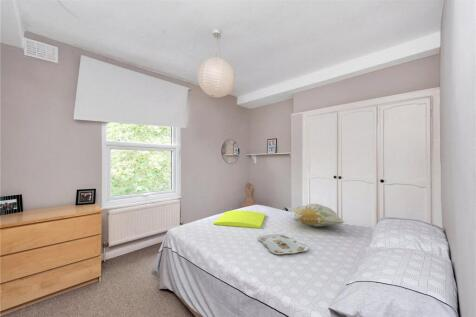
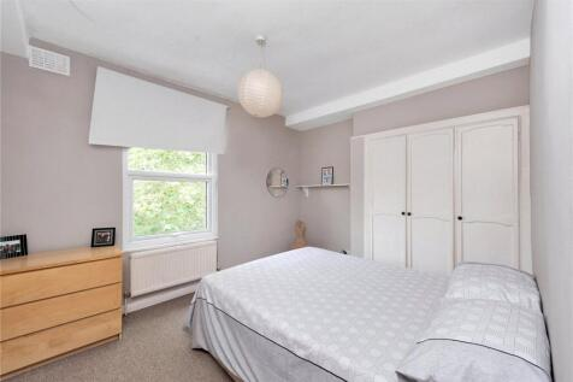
- serving tray [257,233,309,255]
- cushion [212,210,267,229]
- decorative pillow [292,203,346,228]
